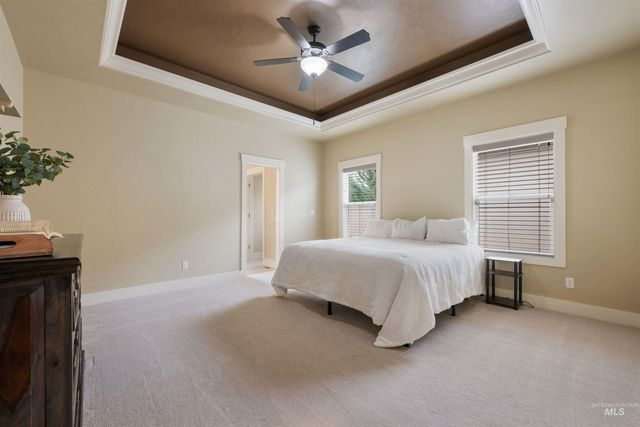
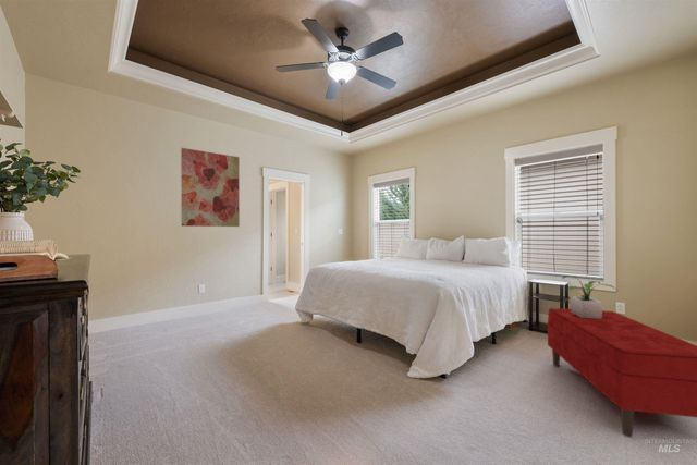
+ bench [547,307,697,438]
+ wall art [180,147,241,228]
+ potted plant [562,274,617,319]
